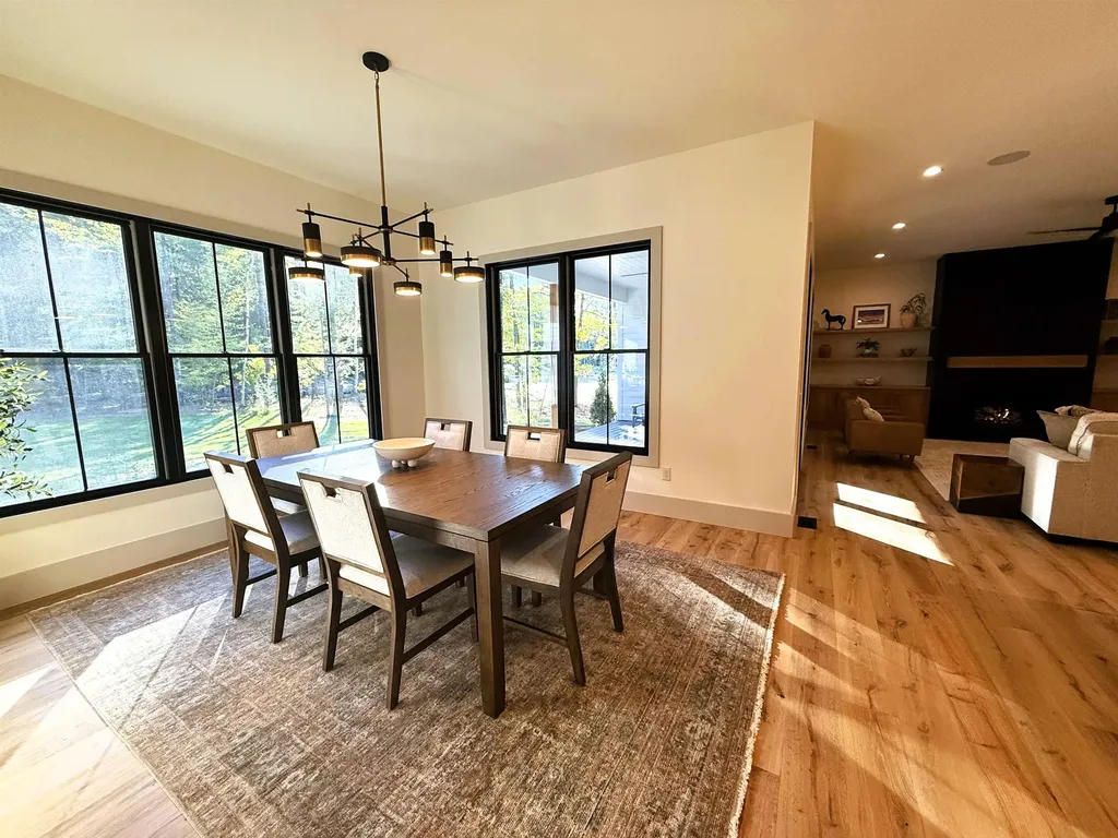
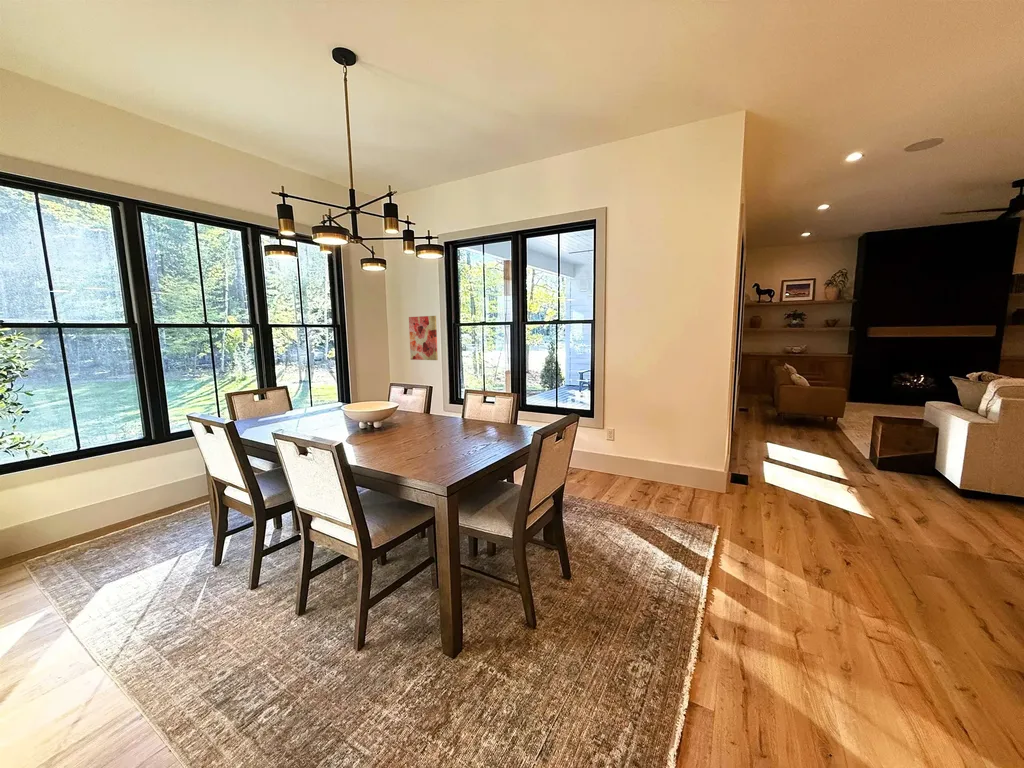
+ wall art [408,315,439,361]
